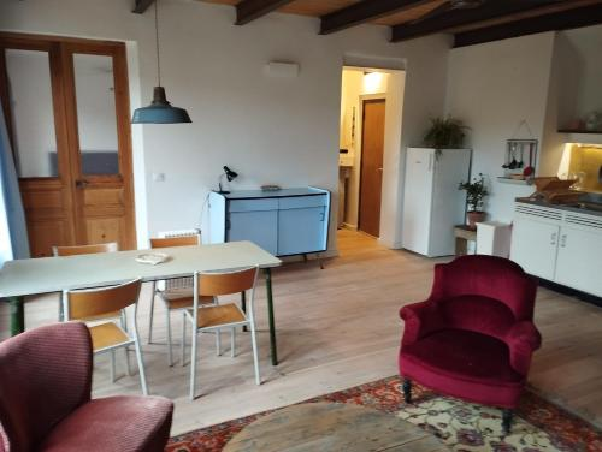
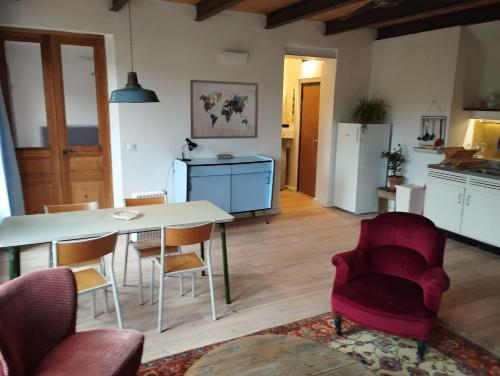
+ wall art [189,79,260,140]
